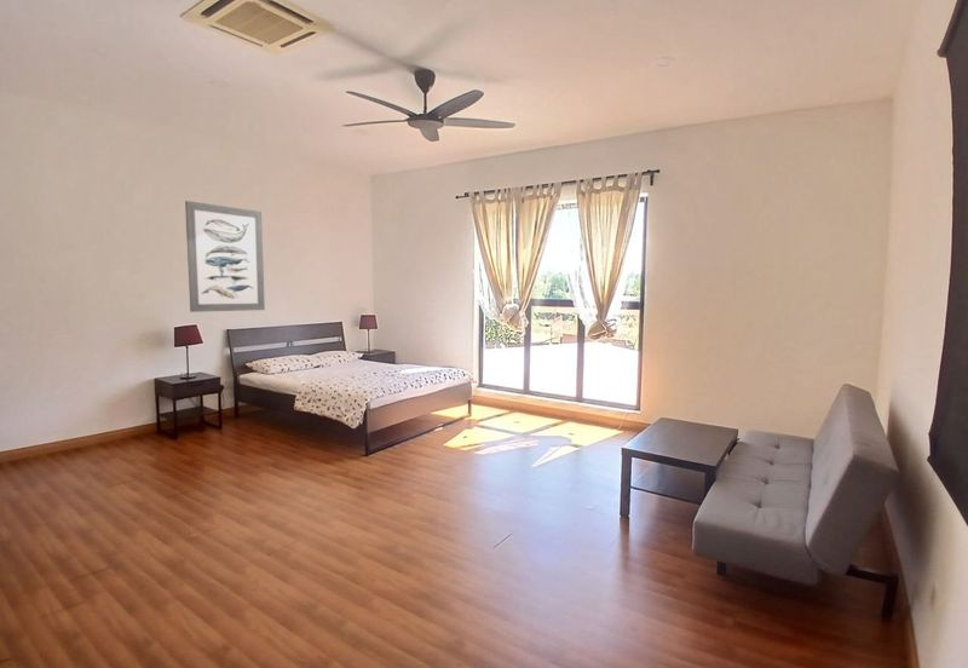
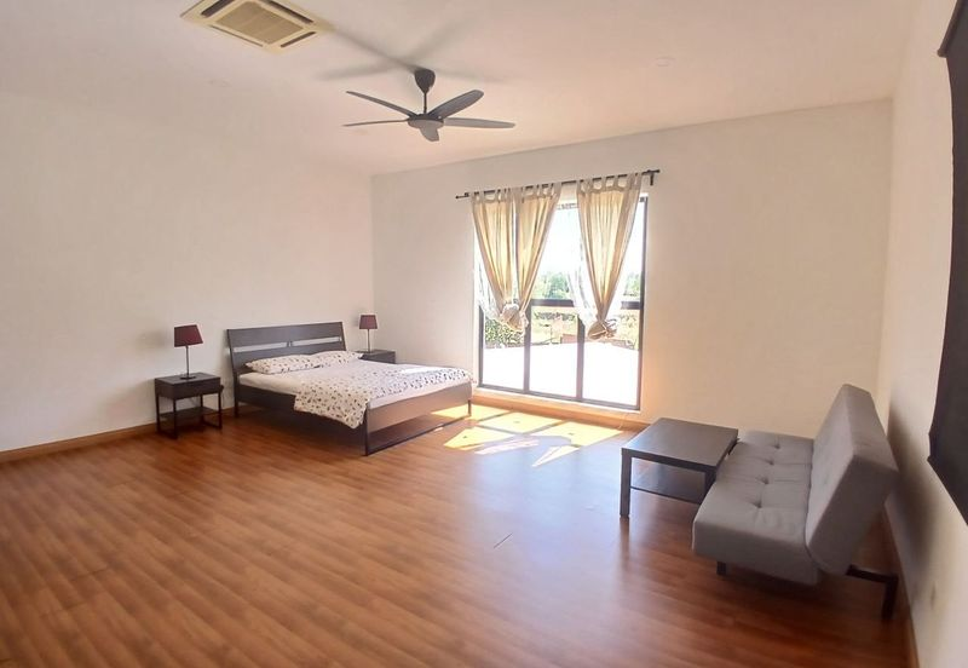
- wall art [184,200,266,313]
